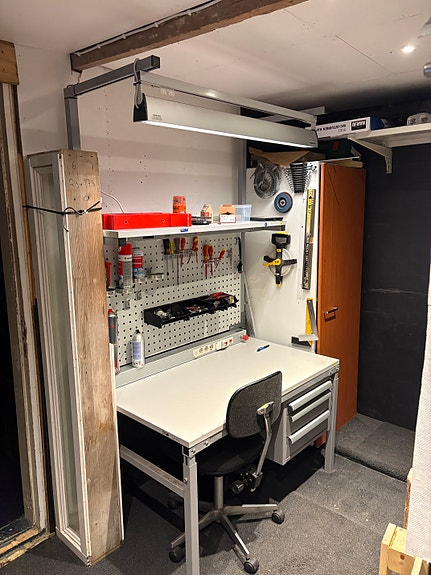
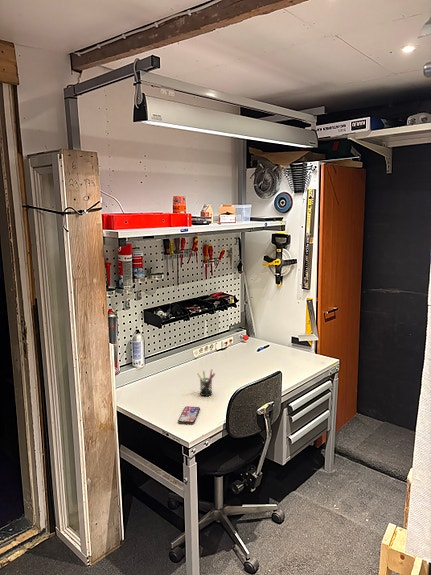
+ smartphone [177,405,201,425]
+ pen holder [196,368,216,397]
